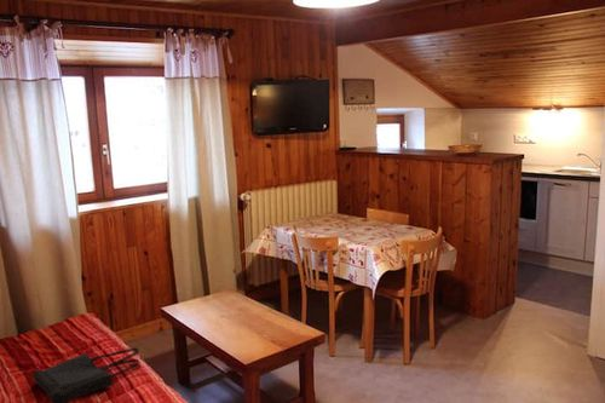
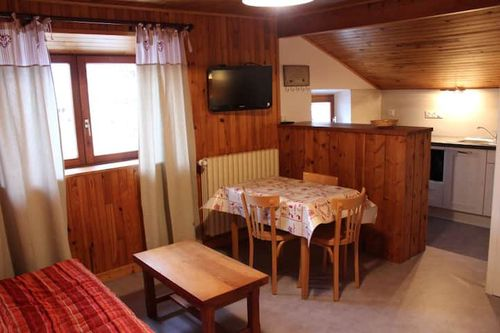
- tote bag [31,346,140,403]
